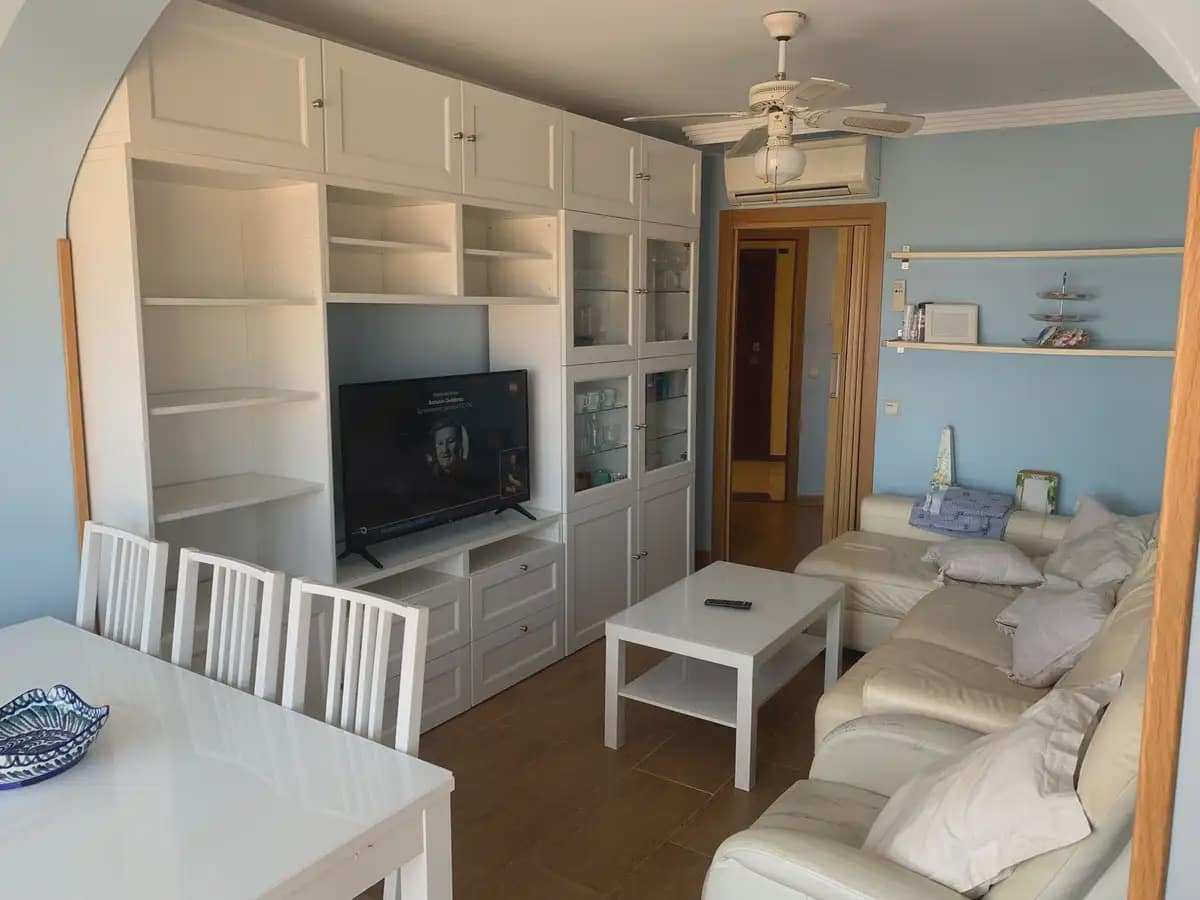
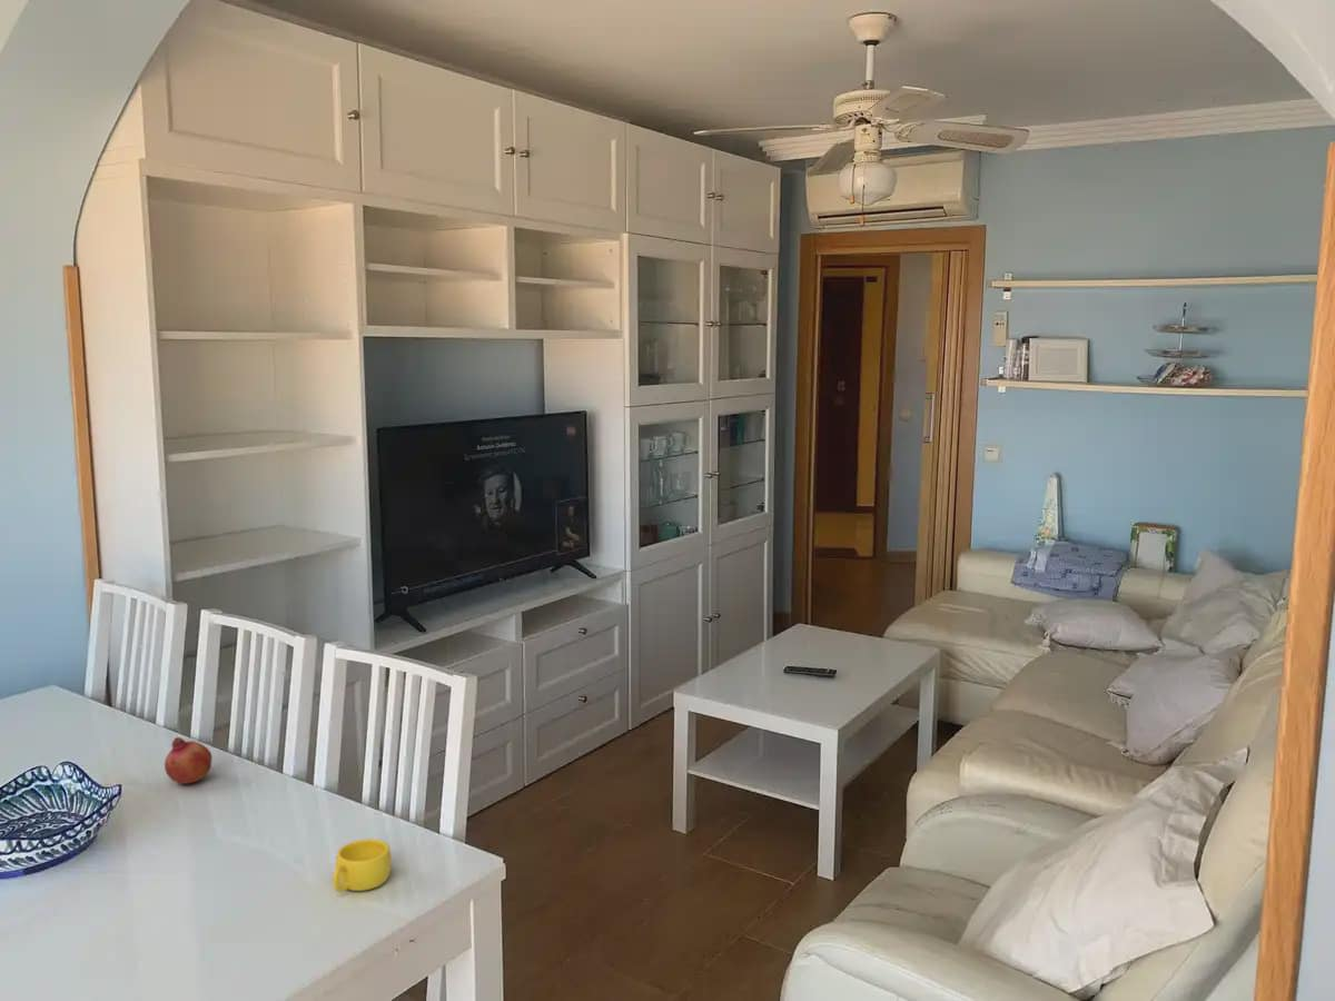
+ cup [332,838,393,893]
+ fruit [164,736,214,785]
